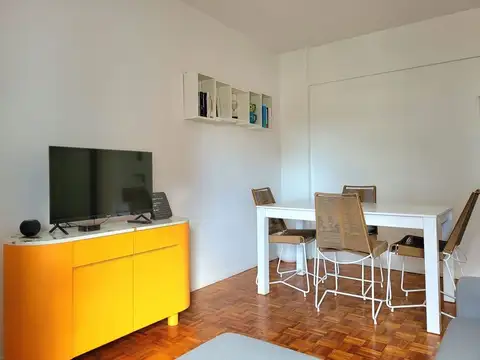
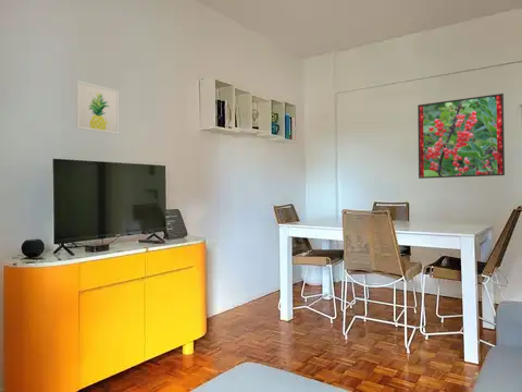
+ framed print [417,93,506,180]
+ wall art [75,79,120,135]
